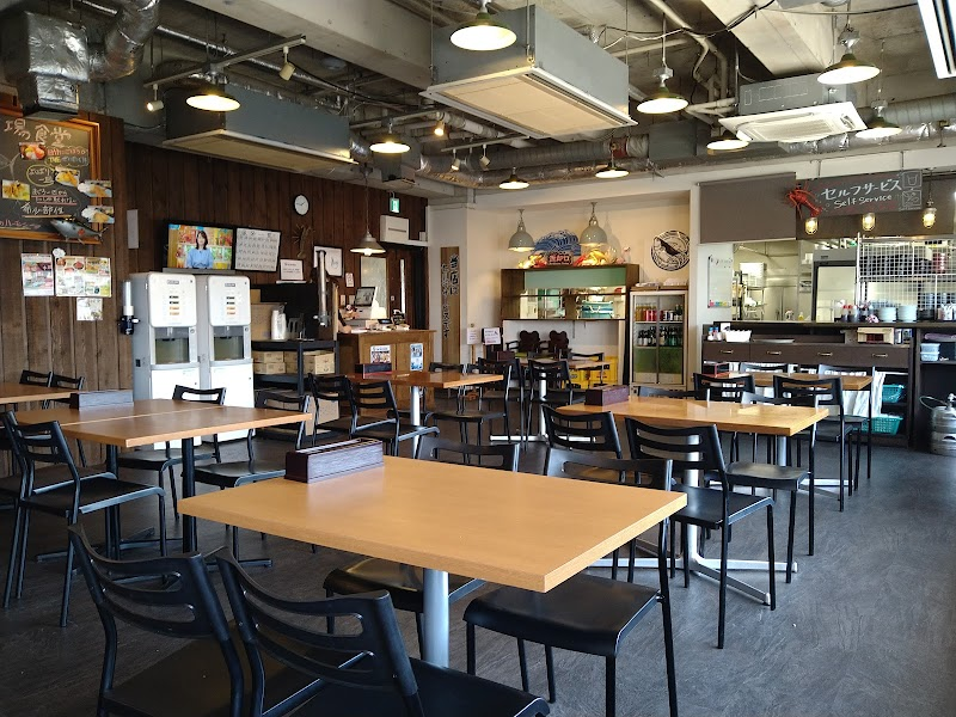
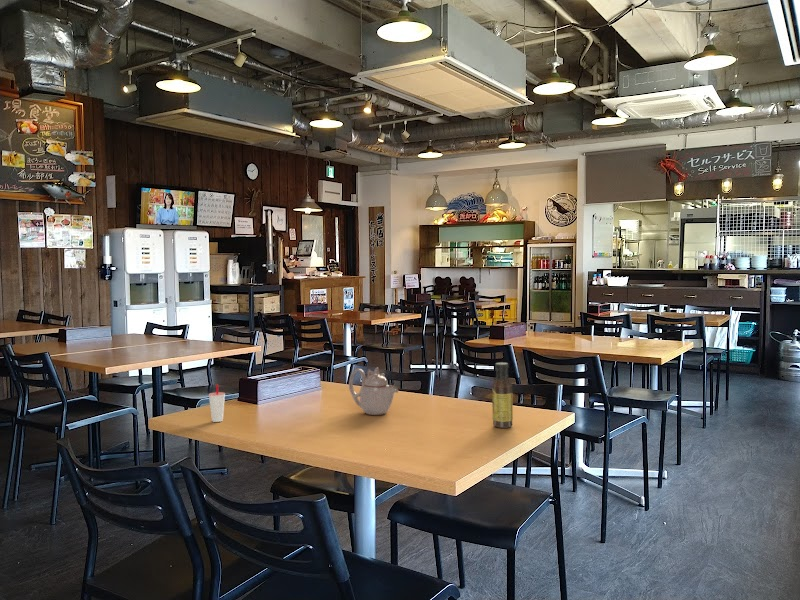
+ cup [208,384,226,423]
+ teapot [348,366,399,416]
+ sauce bottle [491,361,514,429]
